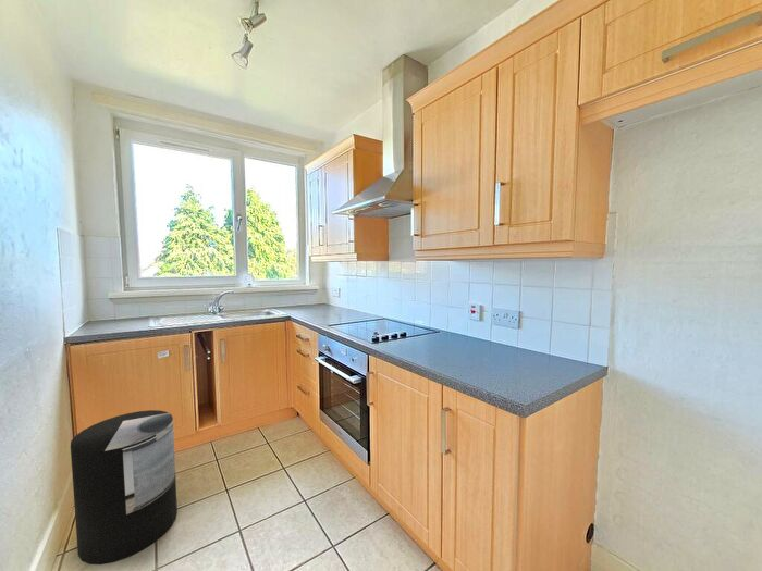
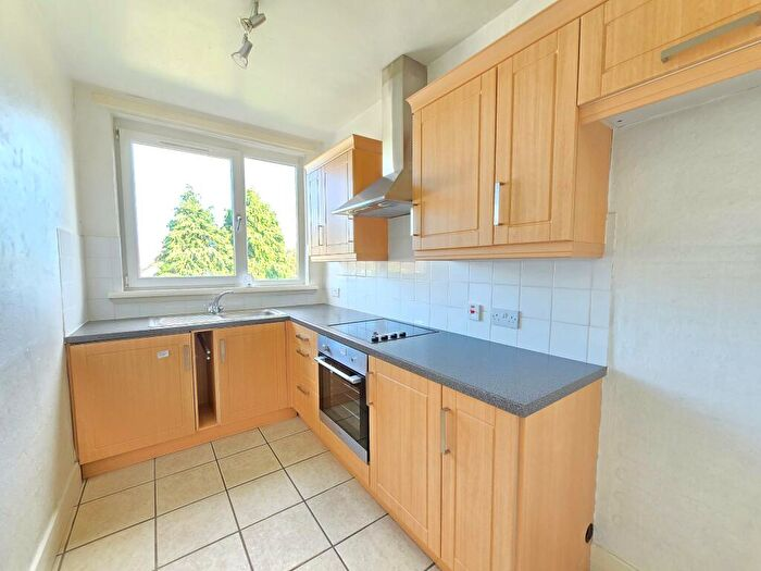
- trash can [70,409,179,566]
